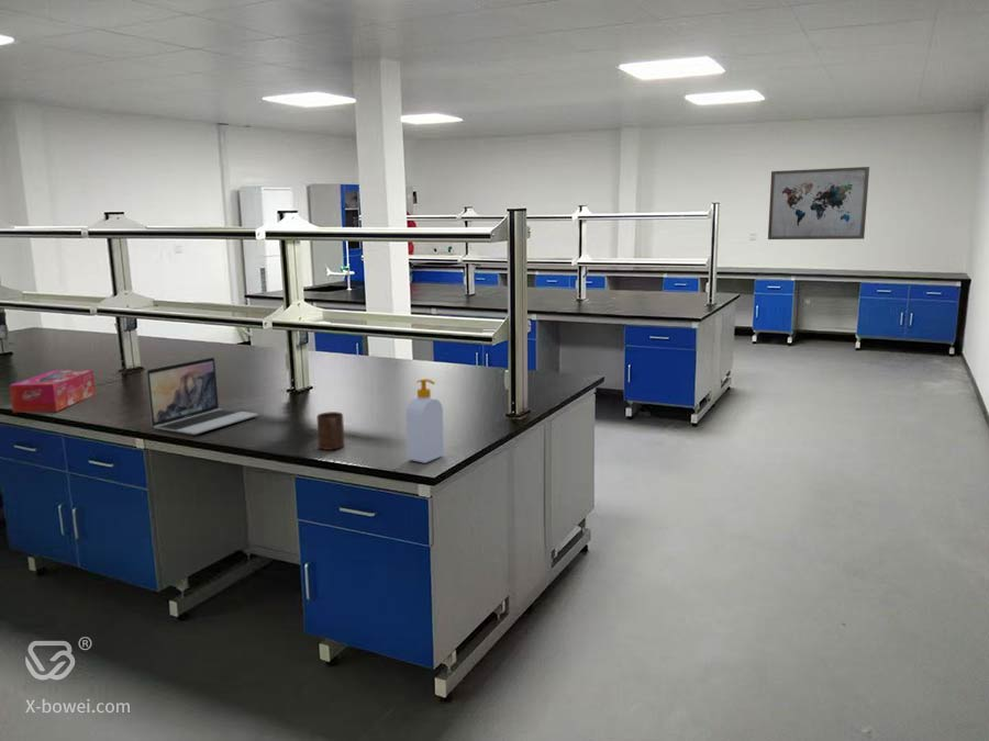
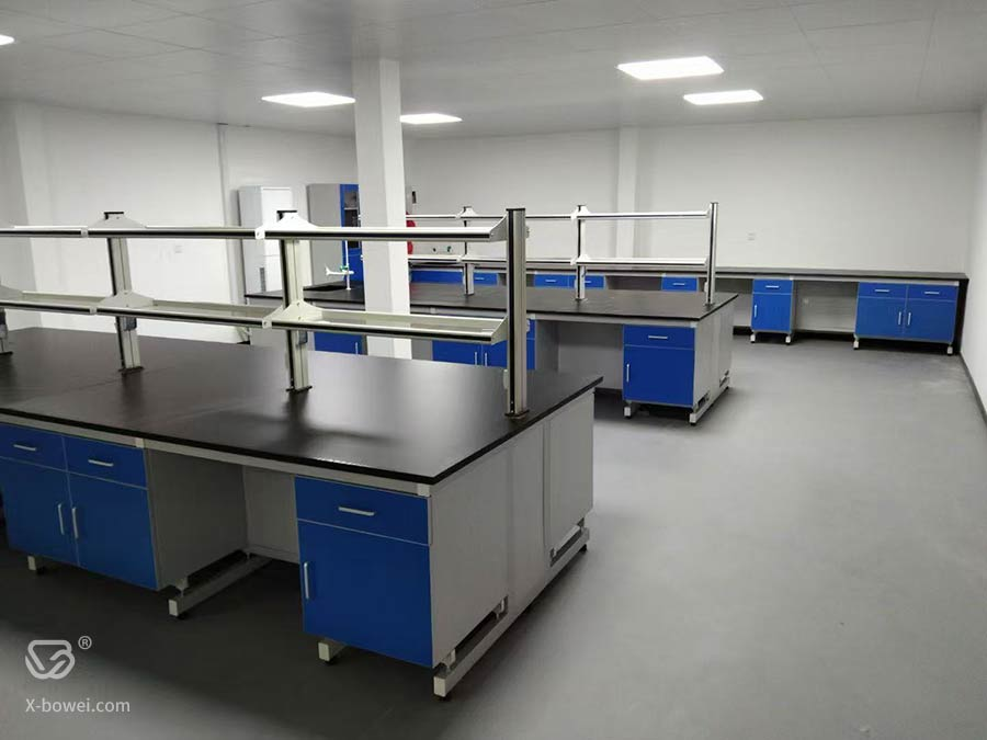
- cup [315,411,345,451]
- tissue box [9,369,97,414]
- wall art [767,166,870,240]
- laptop [145,356,259,436]
- soap bottle [404,378,445,464]
